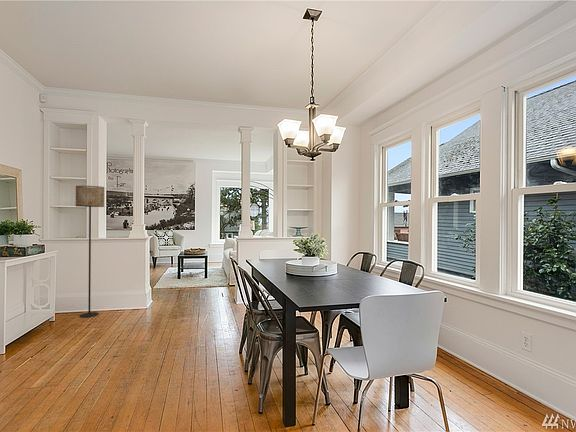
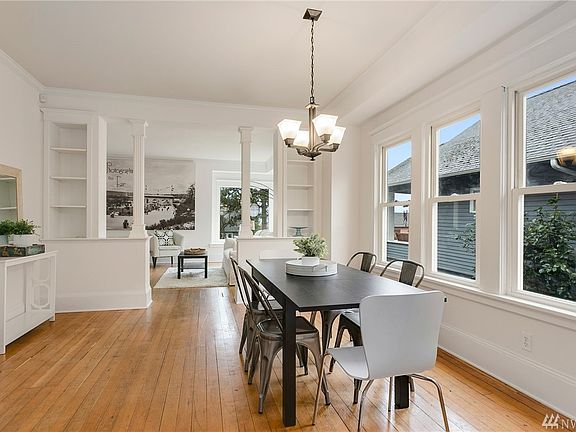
- floor lamp [75,185,105,318]
